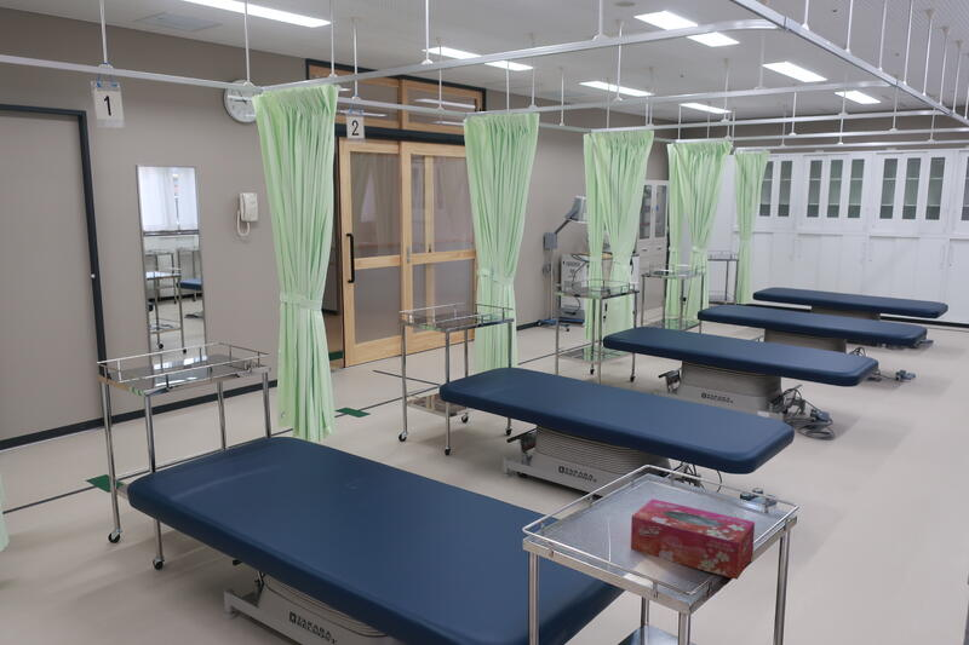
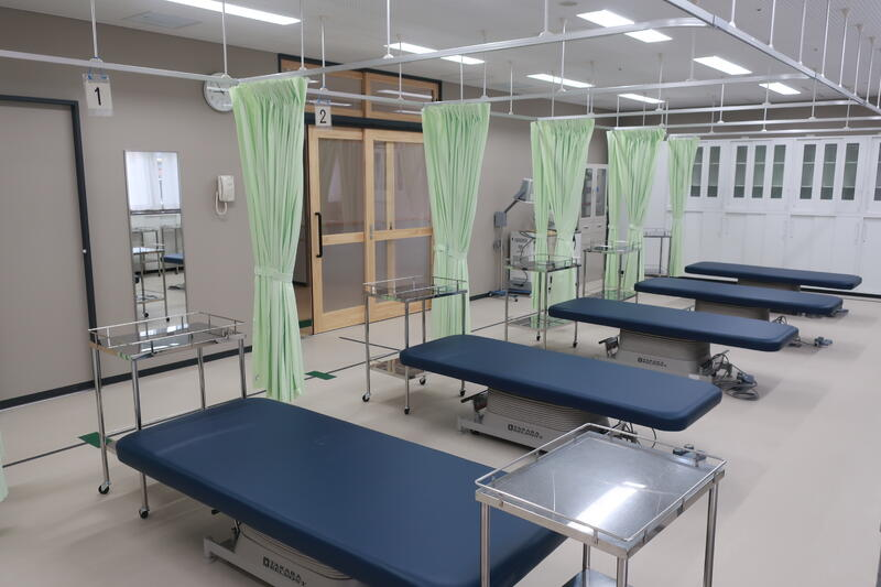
- tissue box [630,497,756,581]
